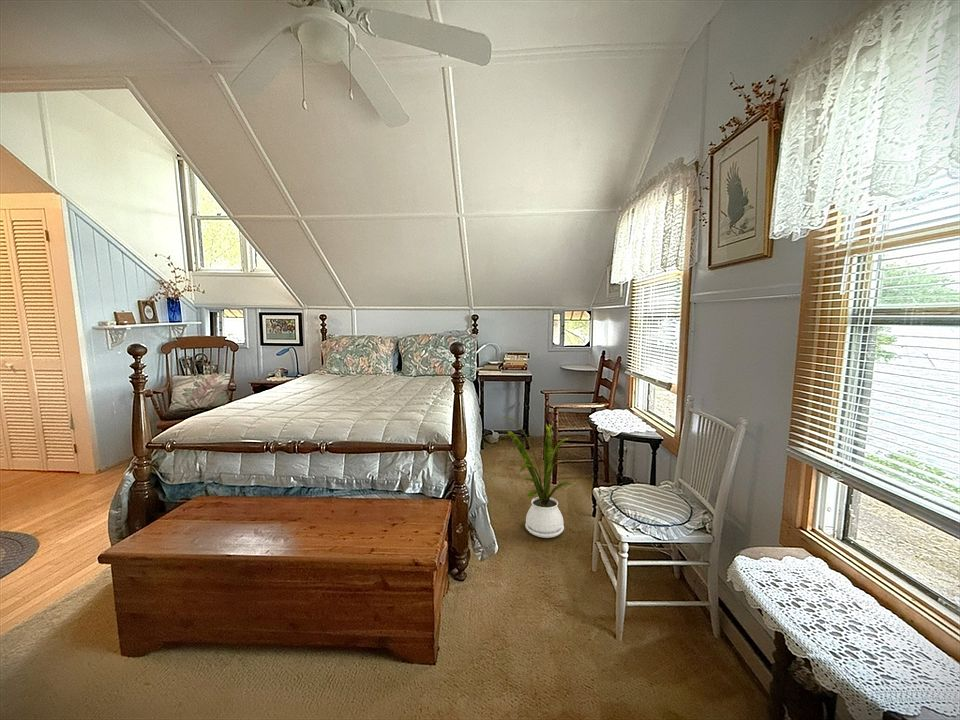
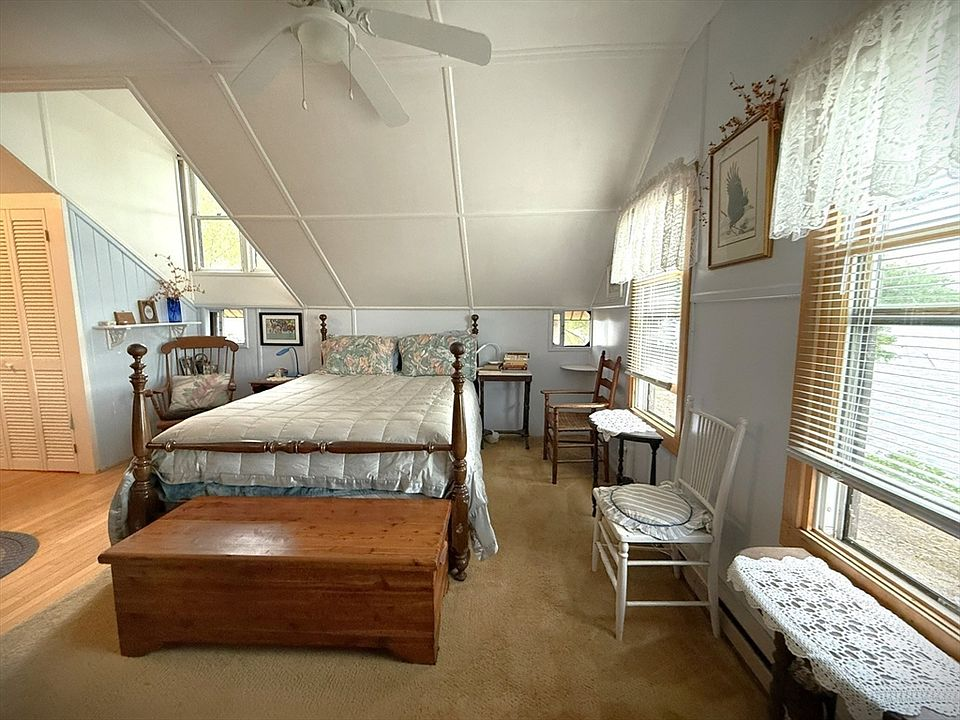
- house plant [504,416,578,539]
